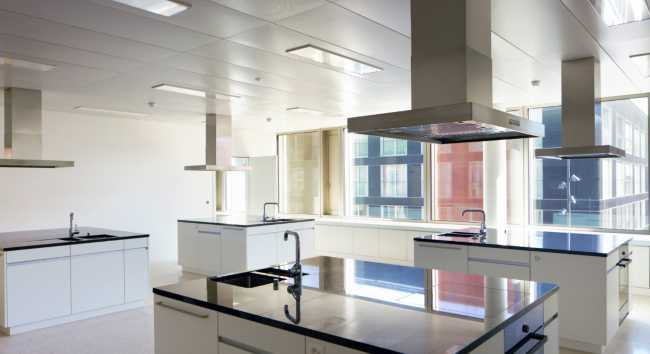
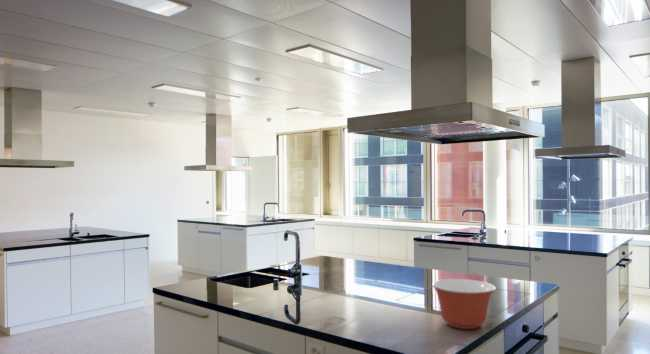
+ mixing bowl [431,278,497,330]
